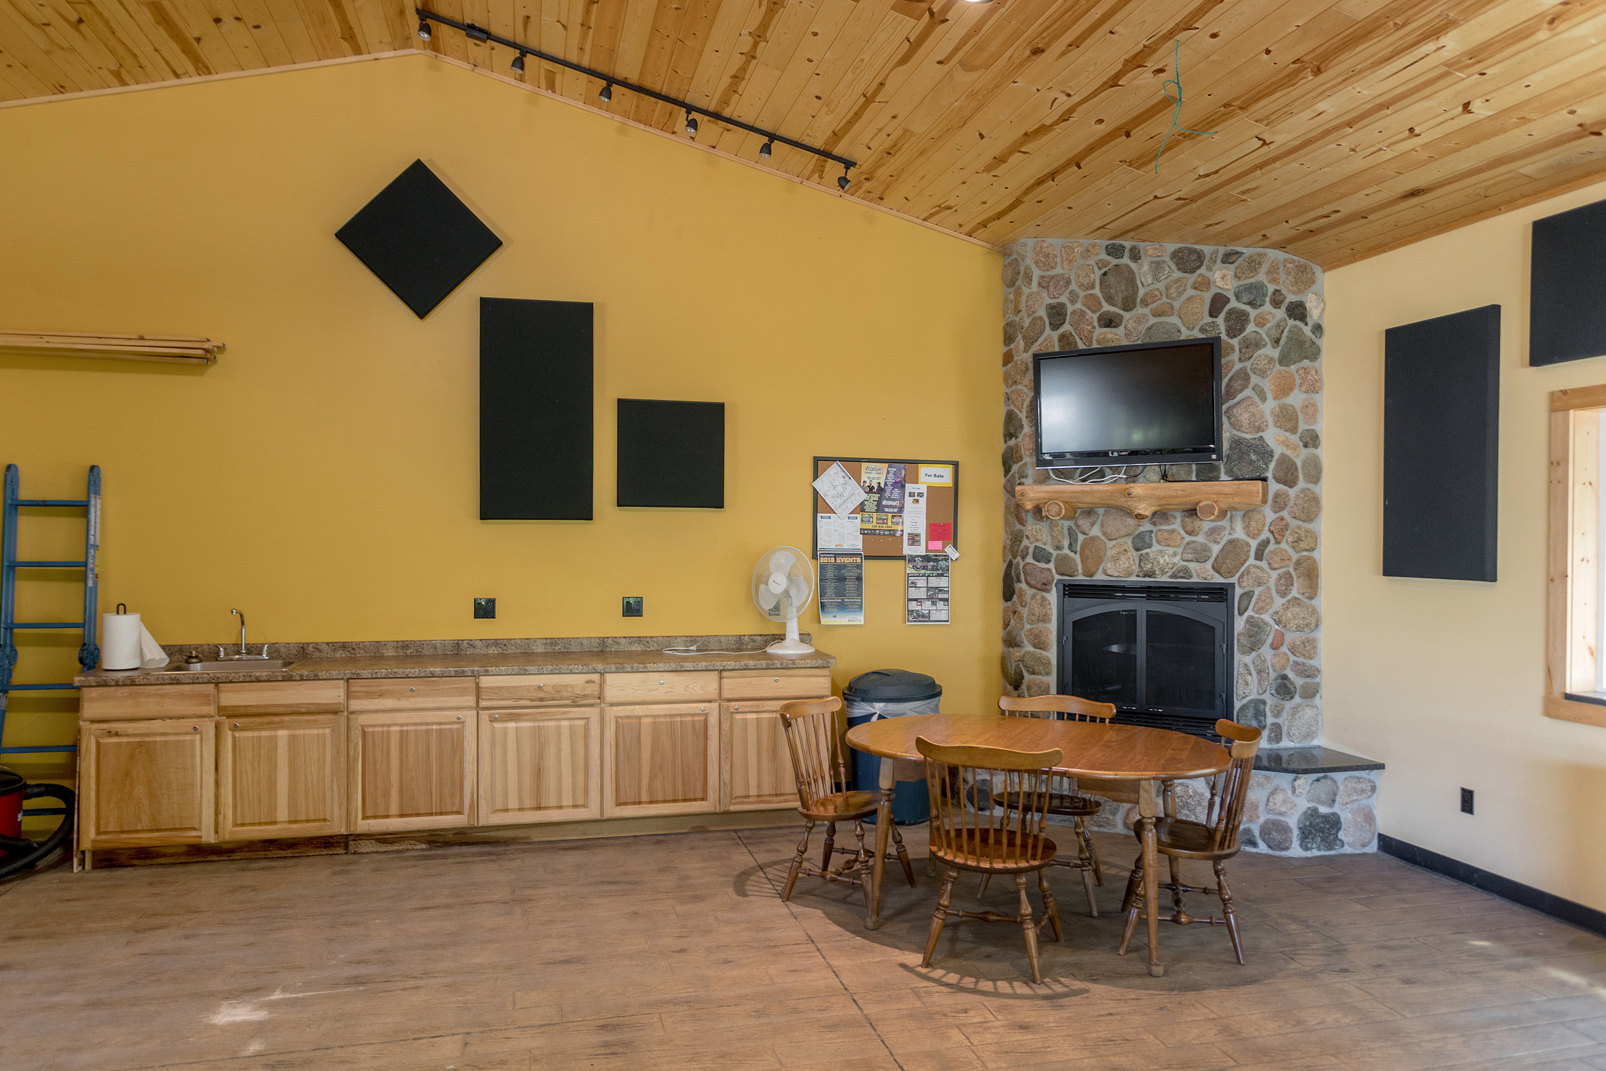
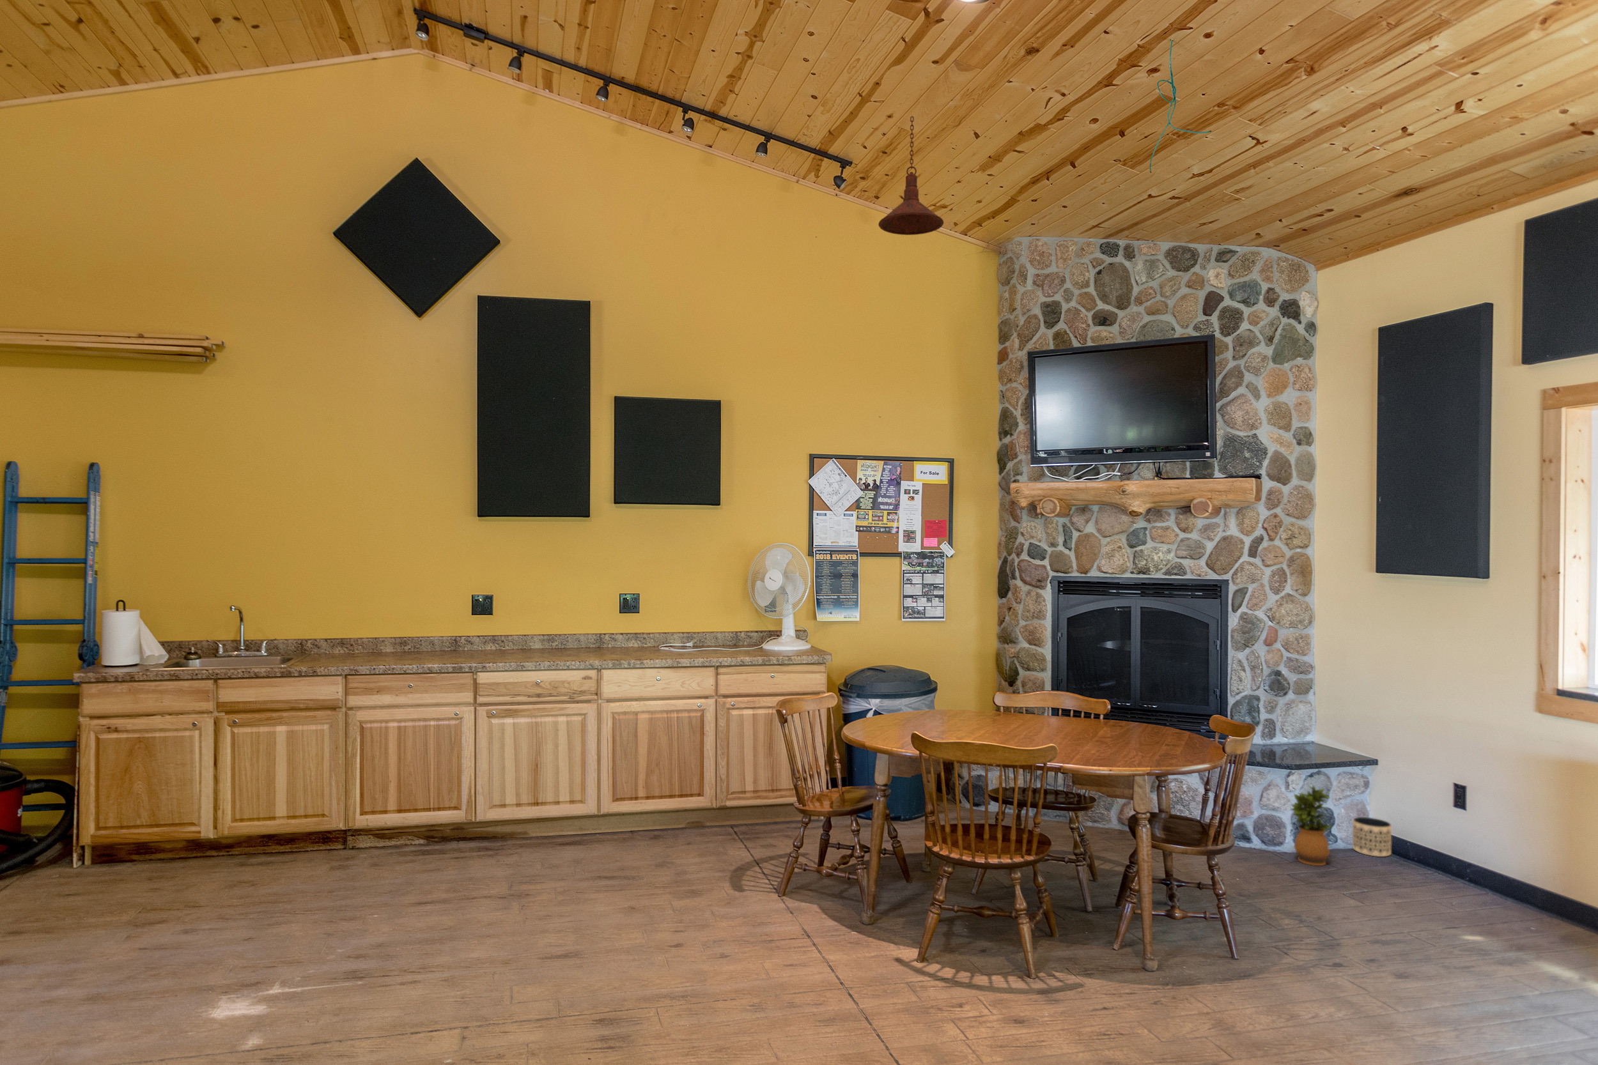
+ potted plant [1289,784,1332,867]
+ pendant light [877,115,944,235]
+ planter [1352,817,1392,857]
